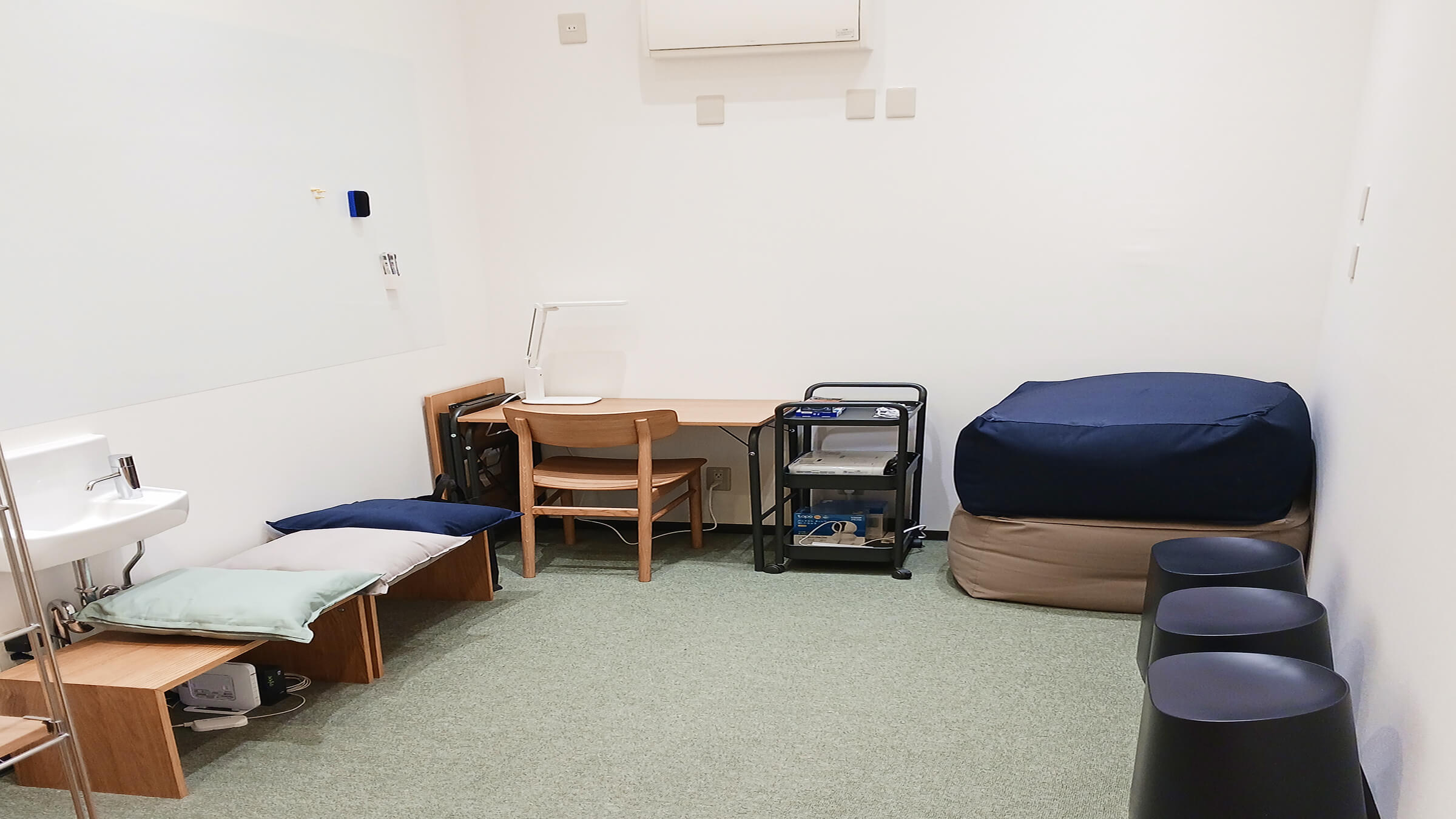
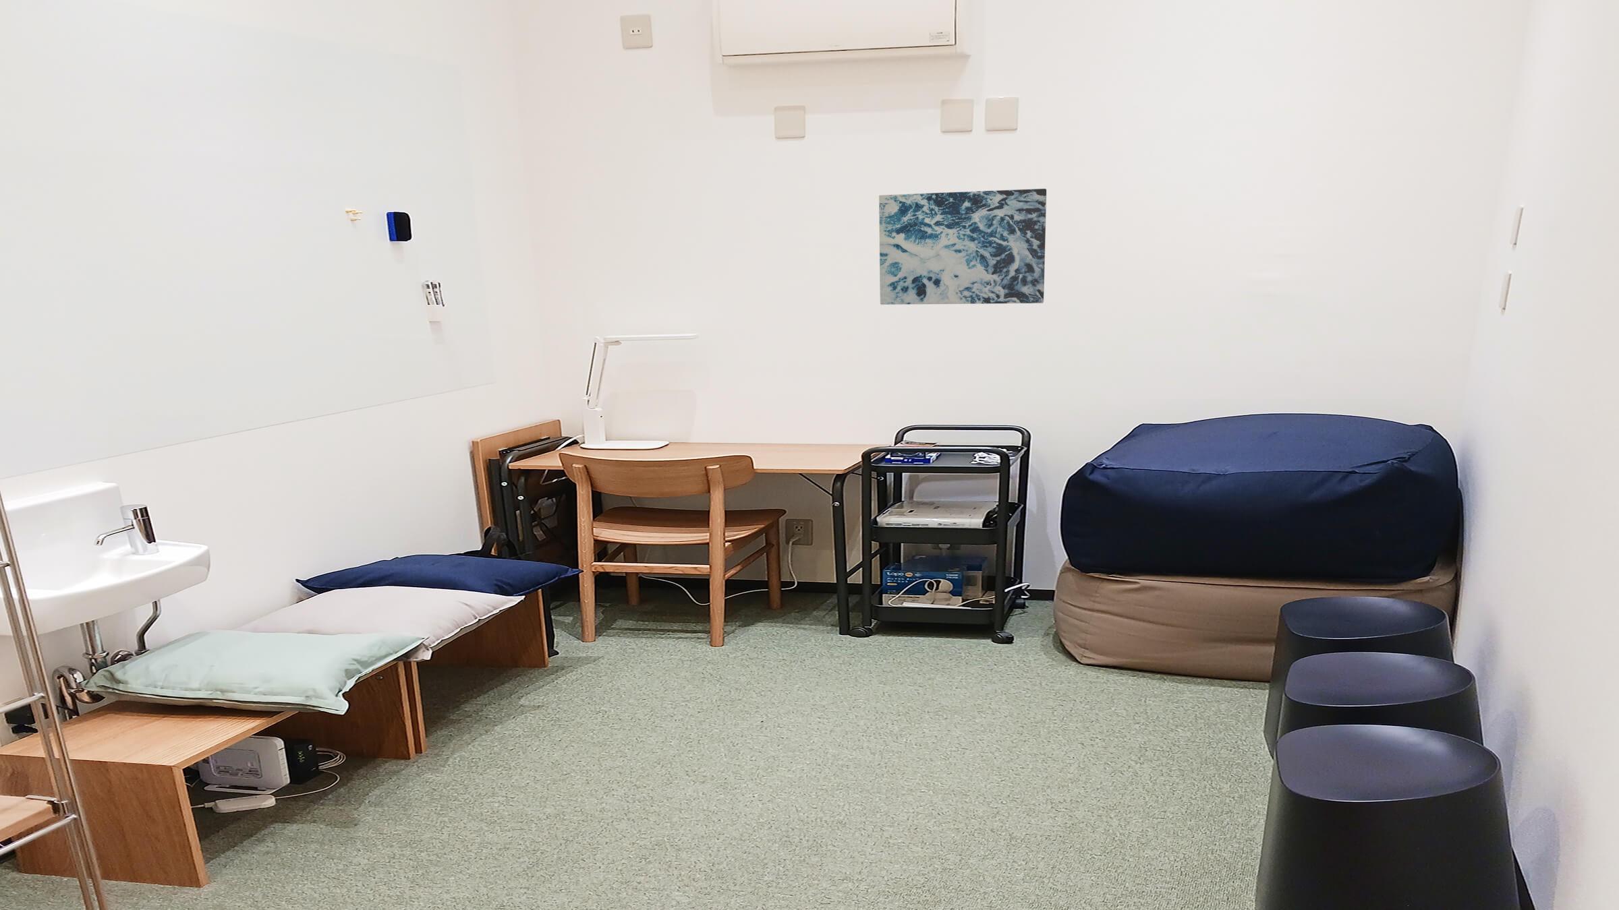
+ wall art [878,188,1047,306]
